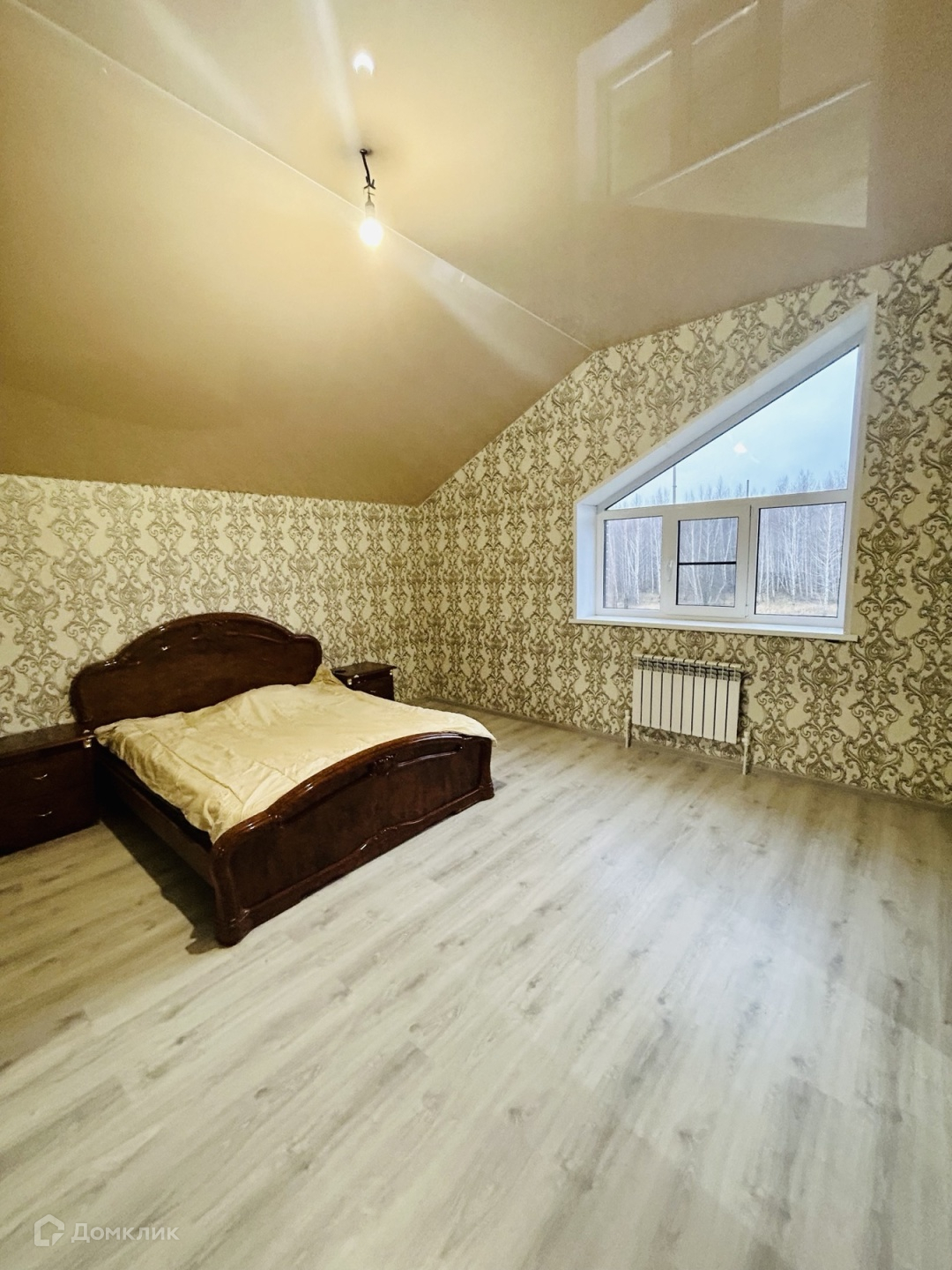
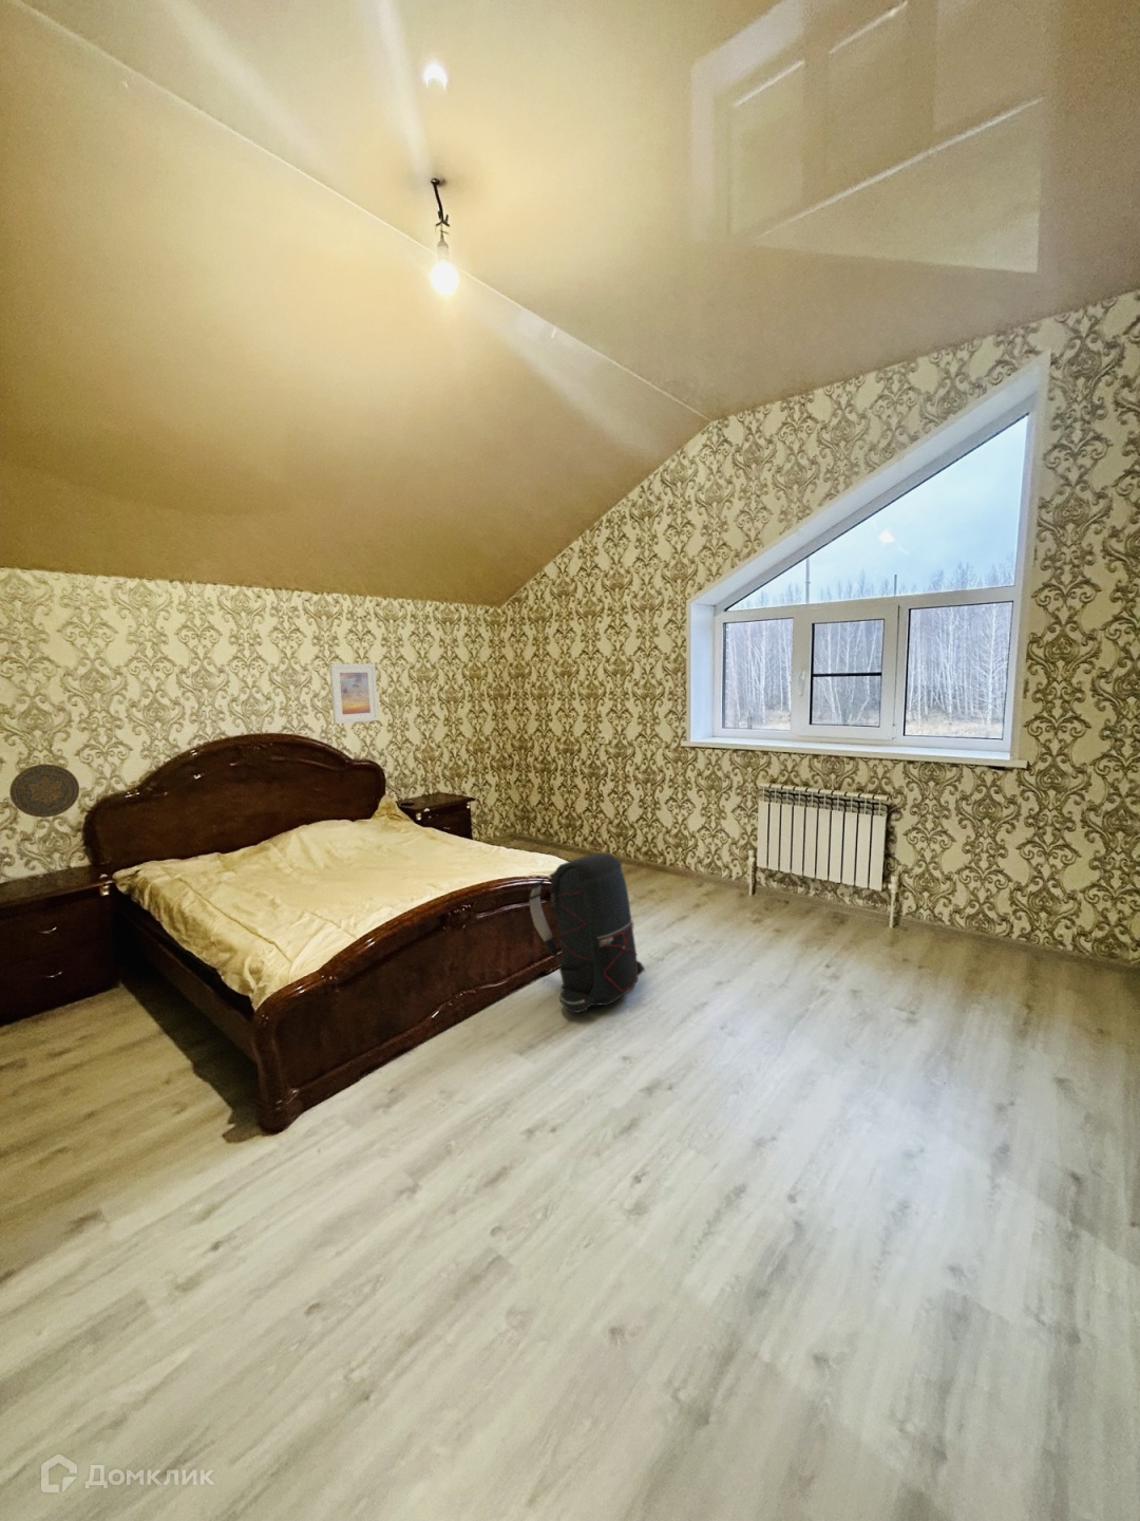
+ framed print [328,662,380,725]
+ backpack [528,853,645,1014]
+ decorative plate [8,763,80,819]
